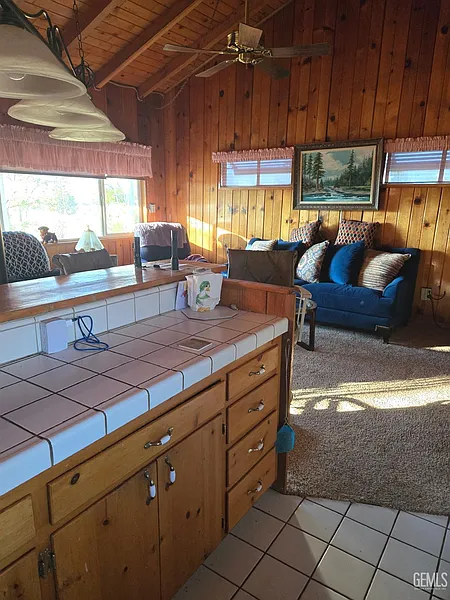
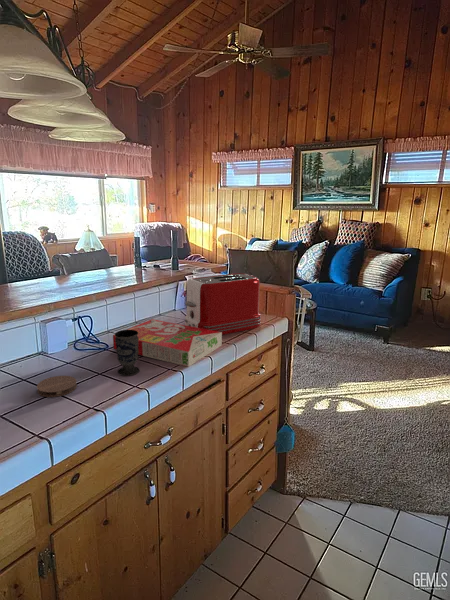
+ toaster [184,272,262,336]
+ coaster [36,375,78,398]
+ cup [114,329,140,377]
+ cereal box [112,318,223,367]
